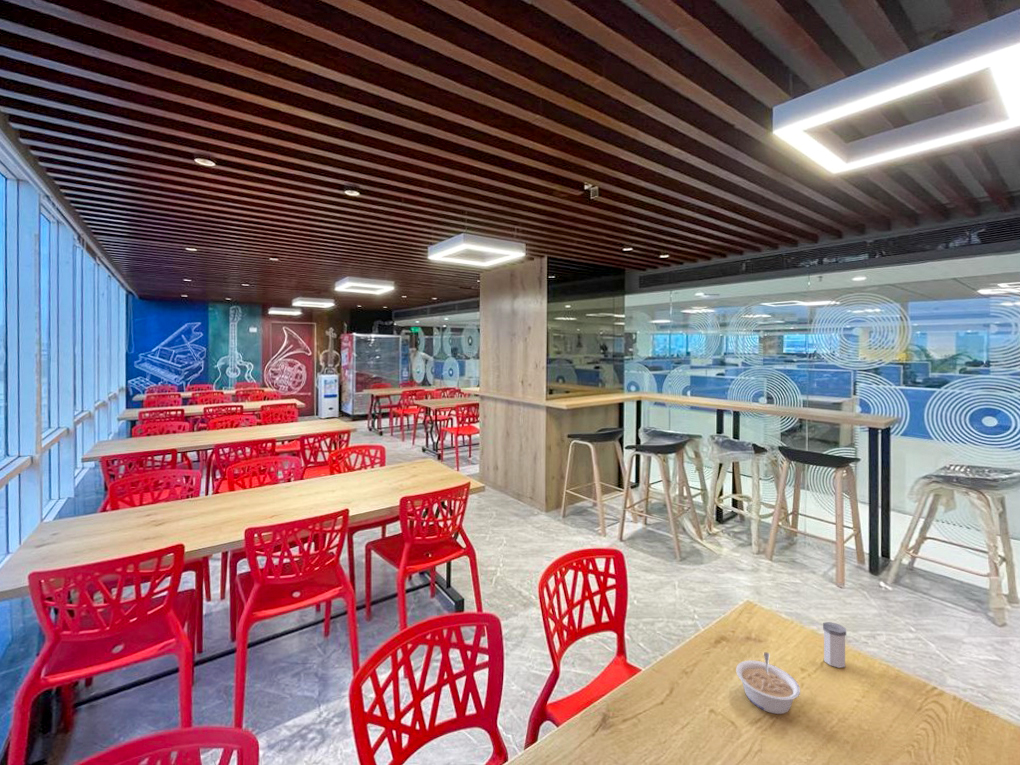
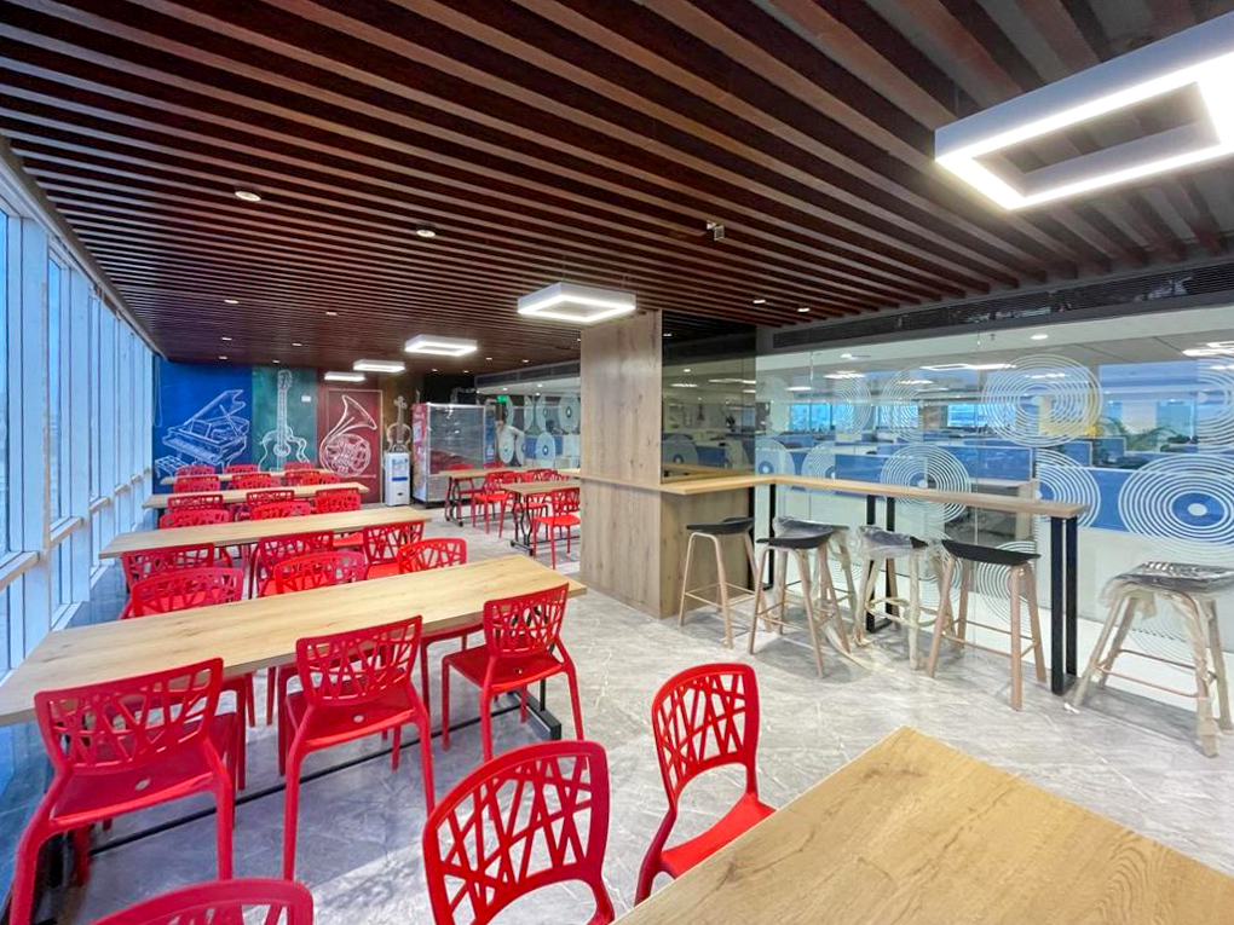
- legume [735,652,801,715]
- salt shaker [822,621,847,669]
